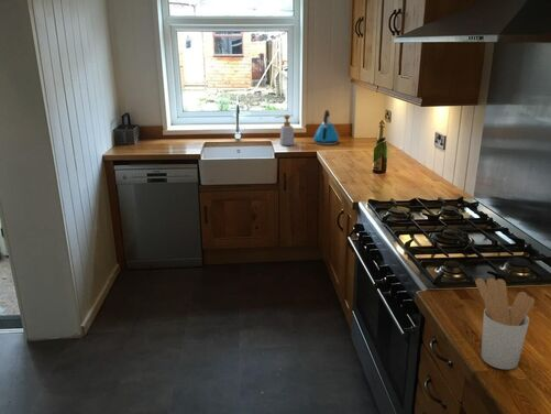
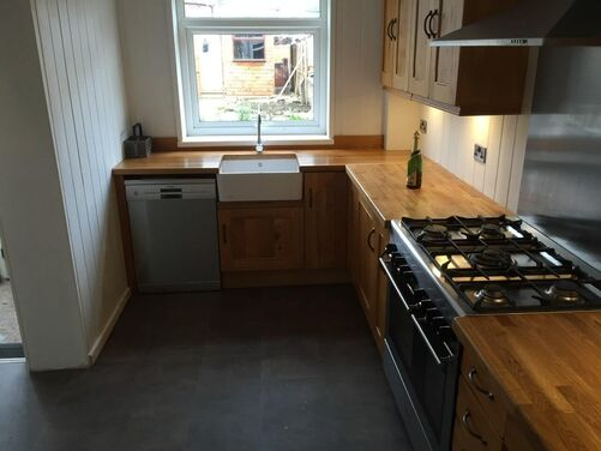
- kettle [312,109,341,145]
- utensil holder [474,277,536,370]
- soap bottle [274,113,296,146]
